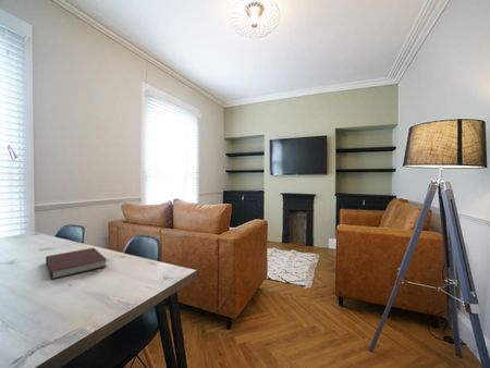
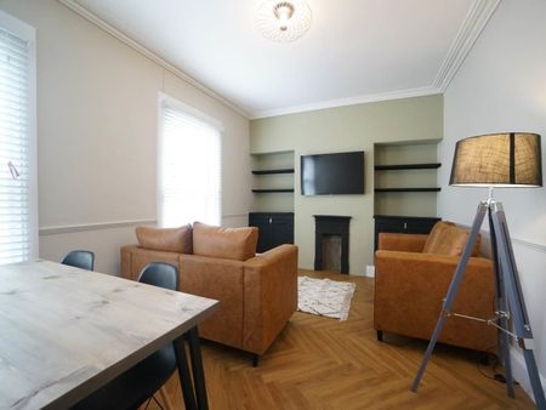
- notebook [45,247,108,281]
